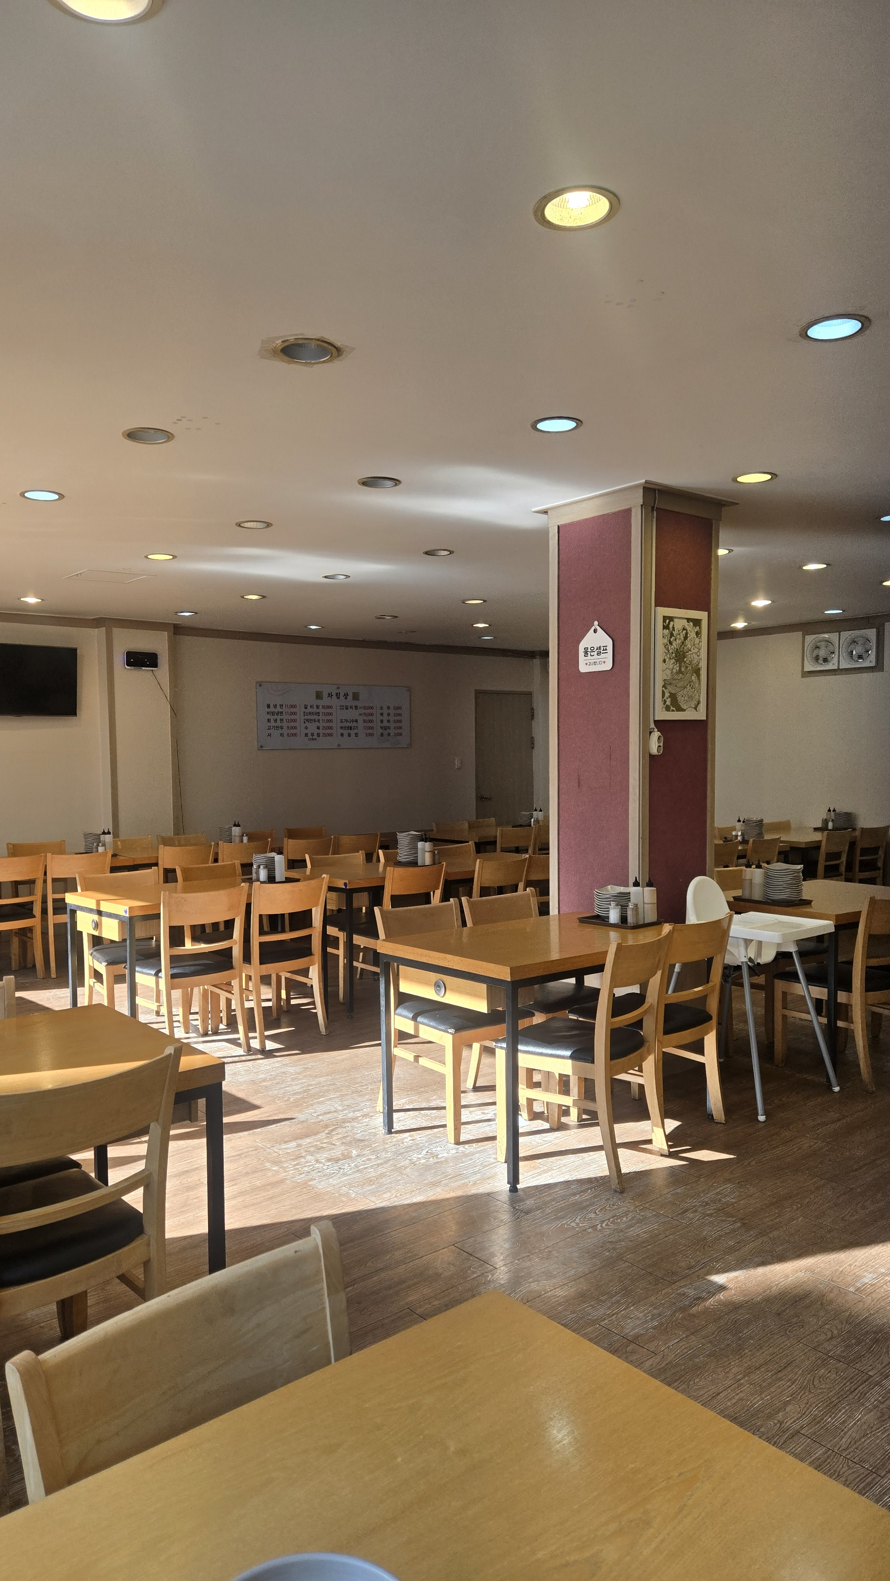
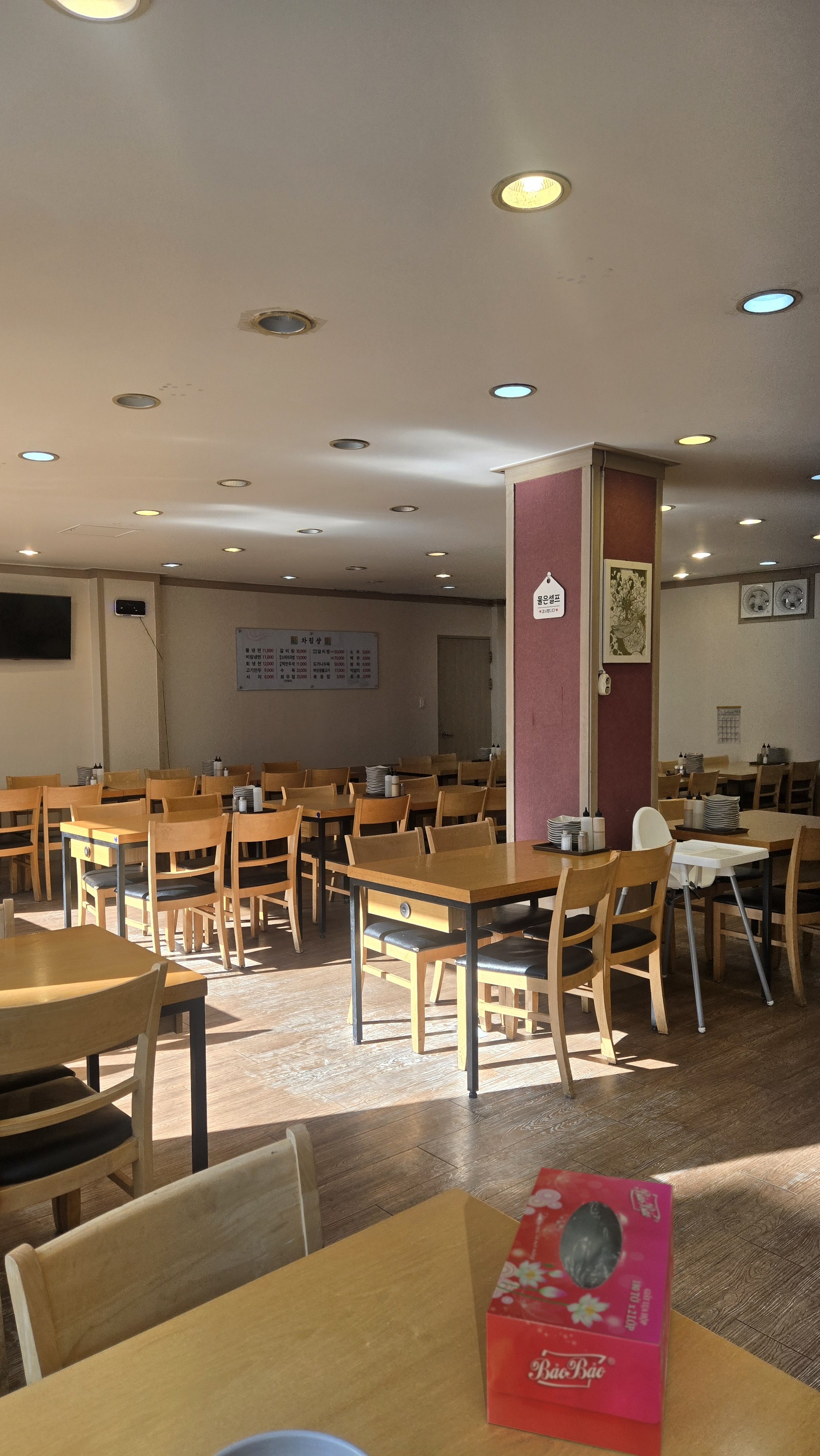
+ calendar [716,697,742,745]
+ tissue box [486,1167,674,1456]
